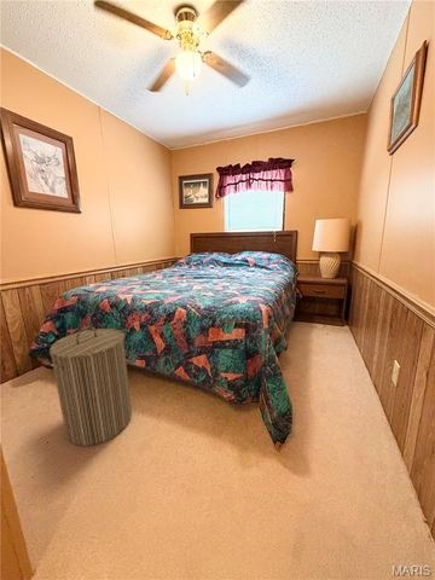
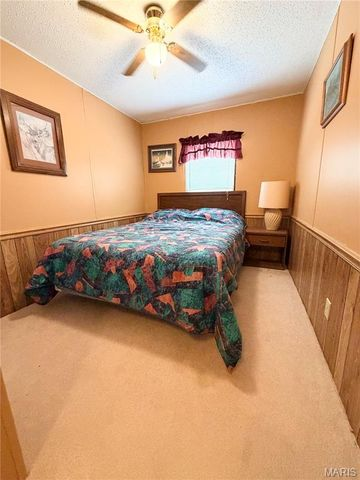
- laundry hamper [42,325,133,447]
